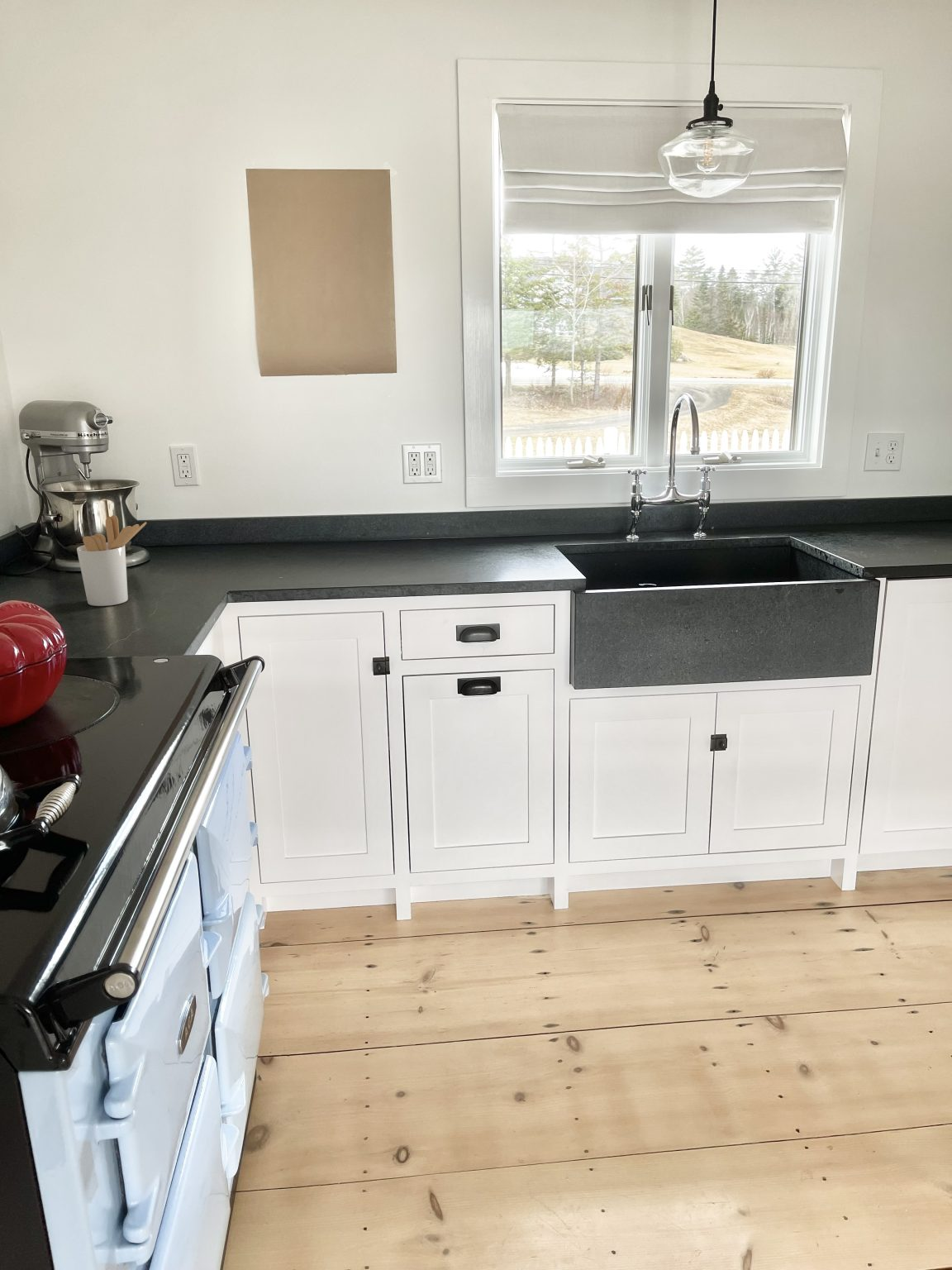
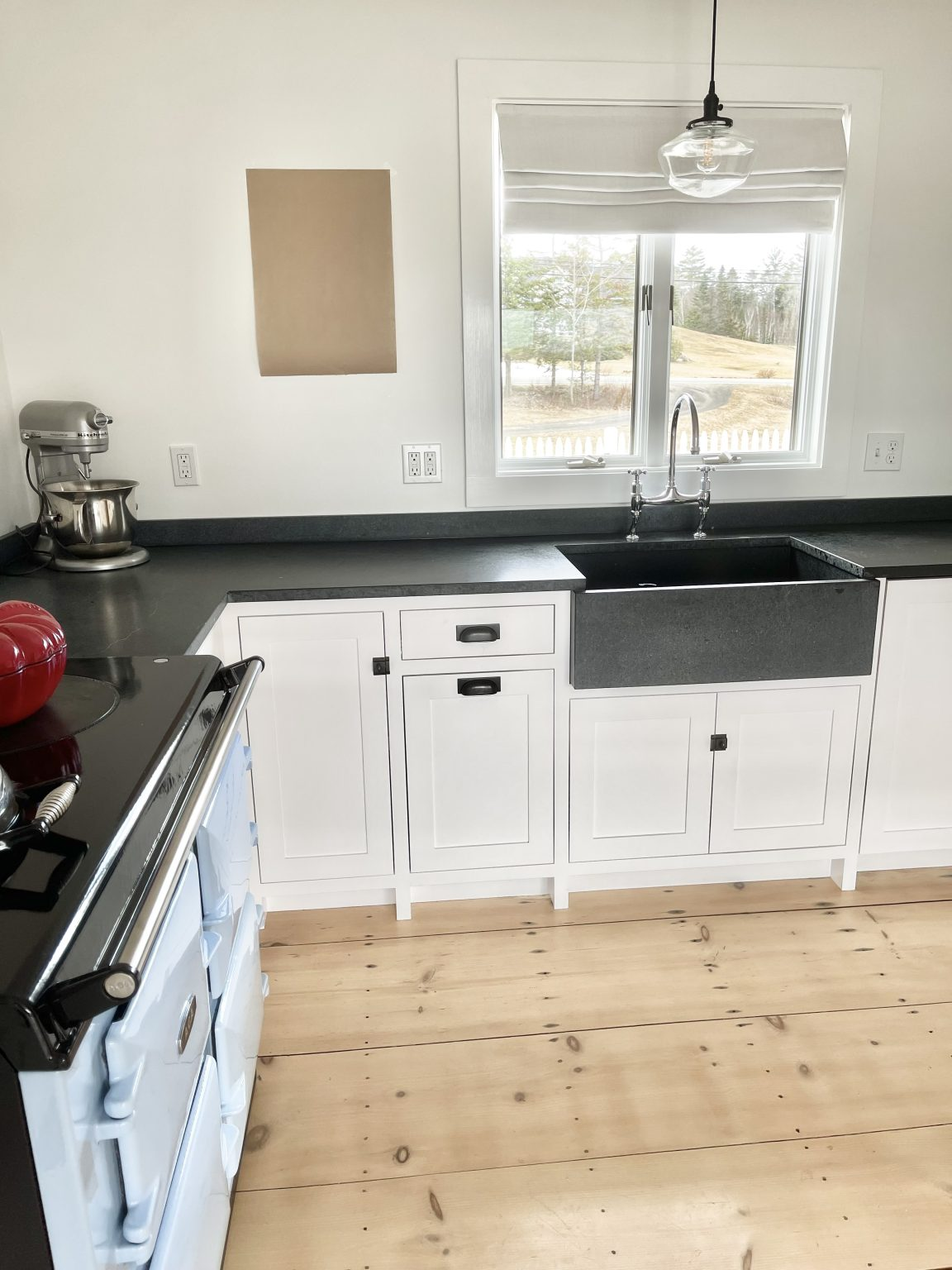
- utensil holder [76,514,147,607]
